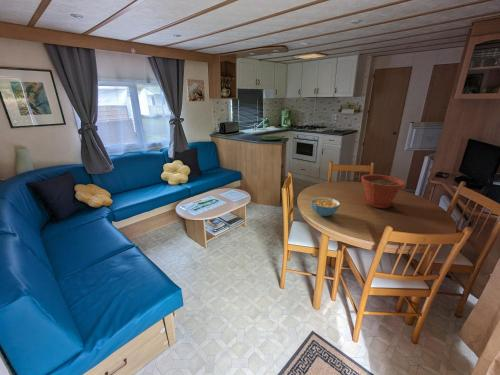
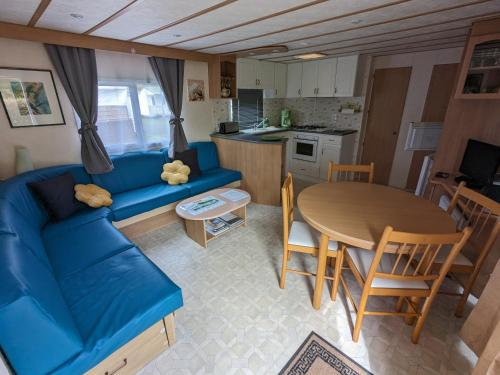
- plant pot [360,174,406,209]
- cereal bowl [310,196,341,217]
